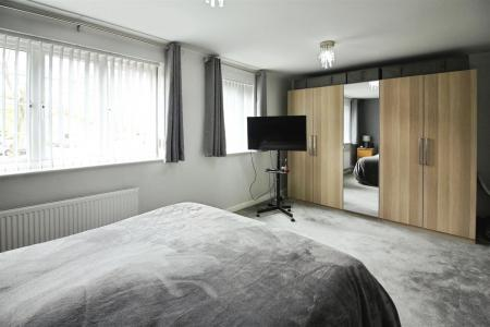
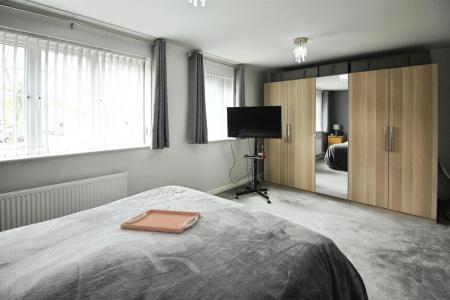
+ serving tray [119,208,201,234]
